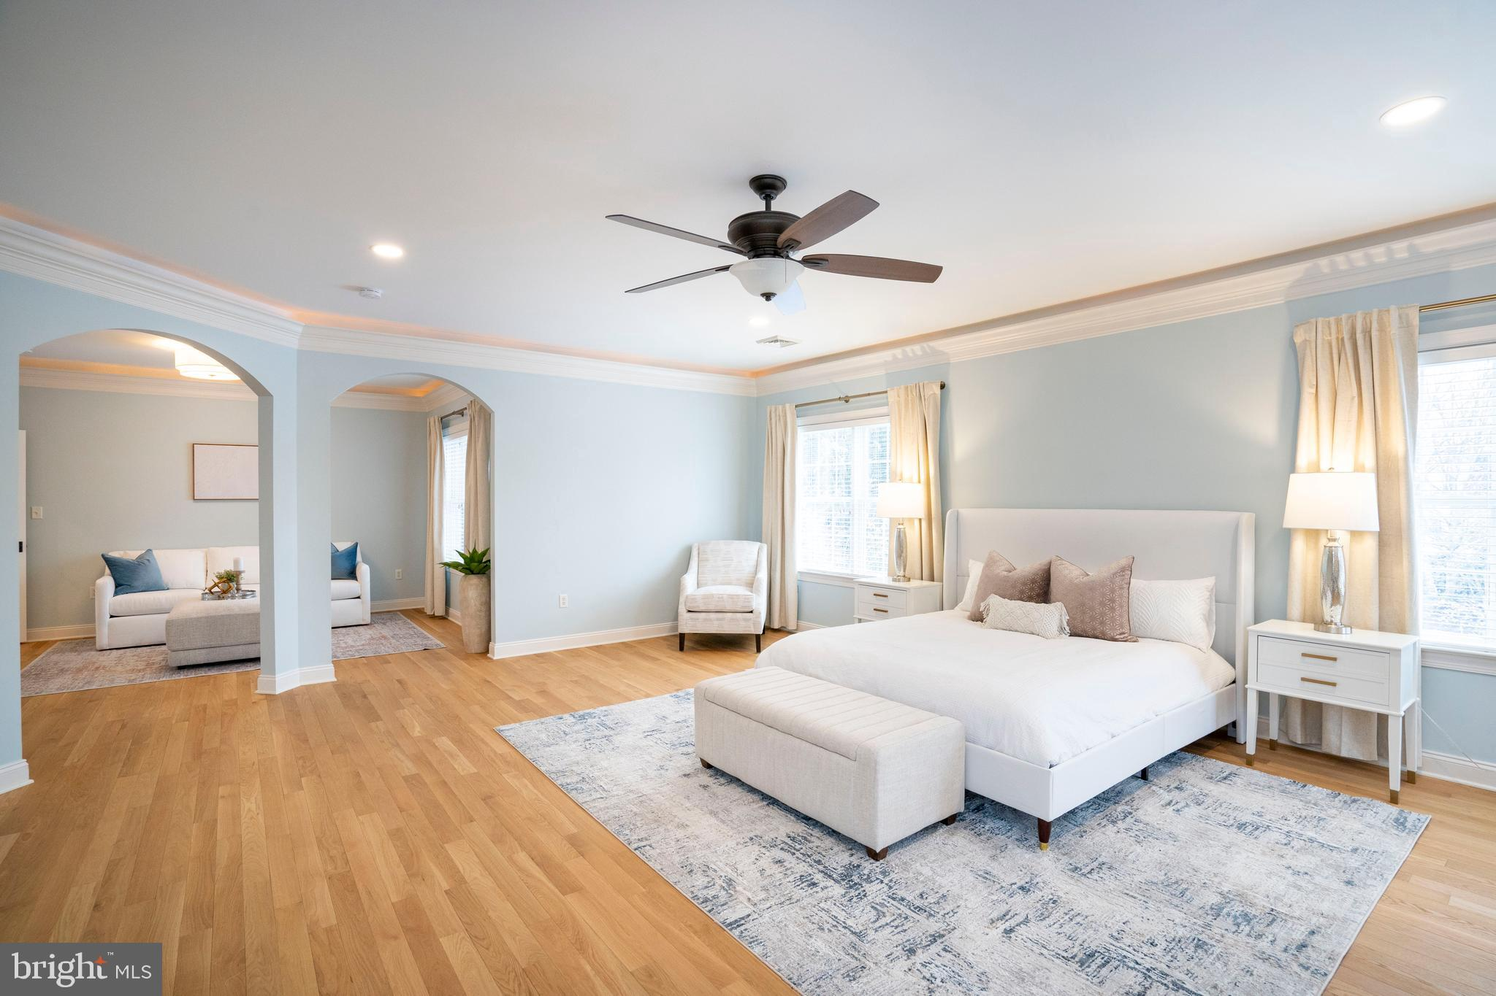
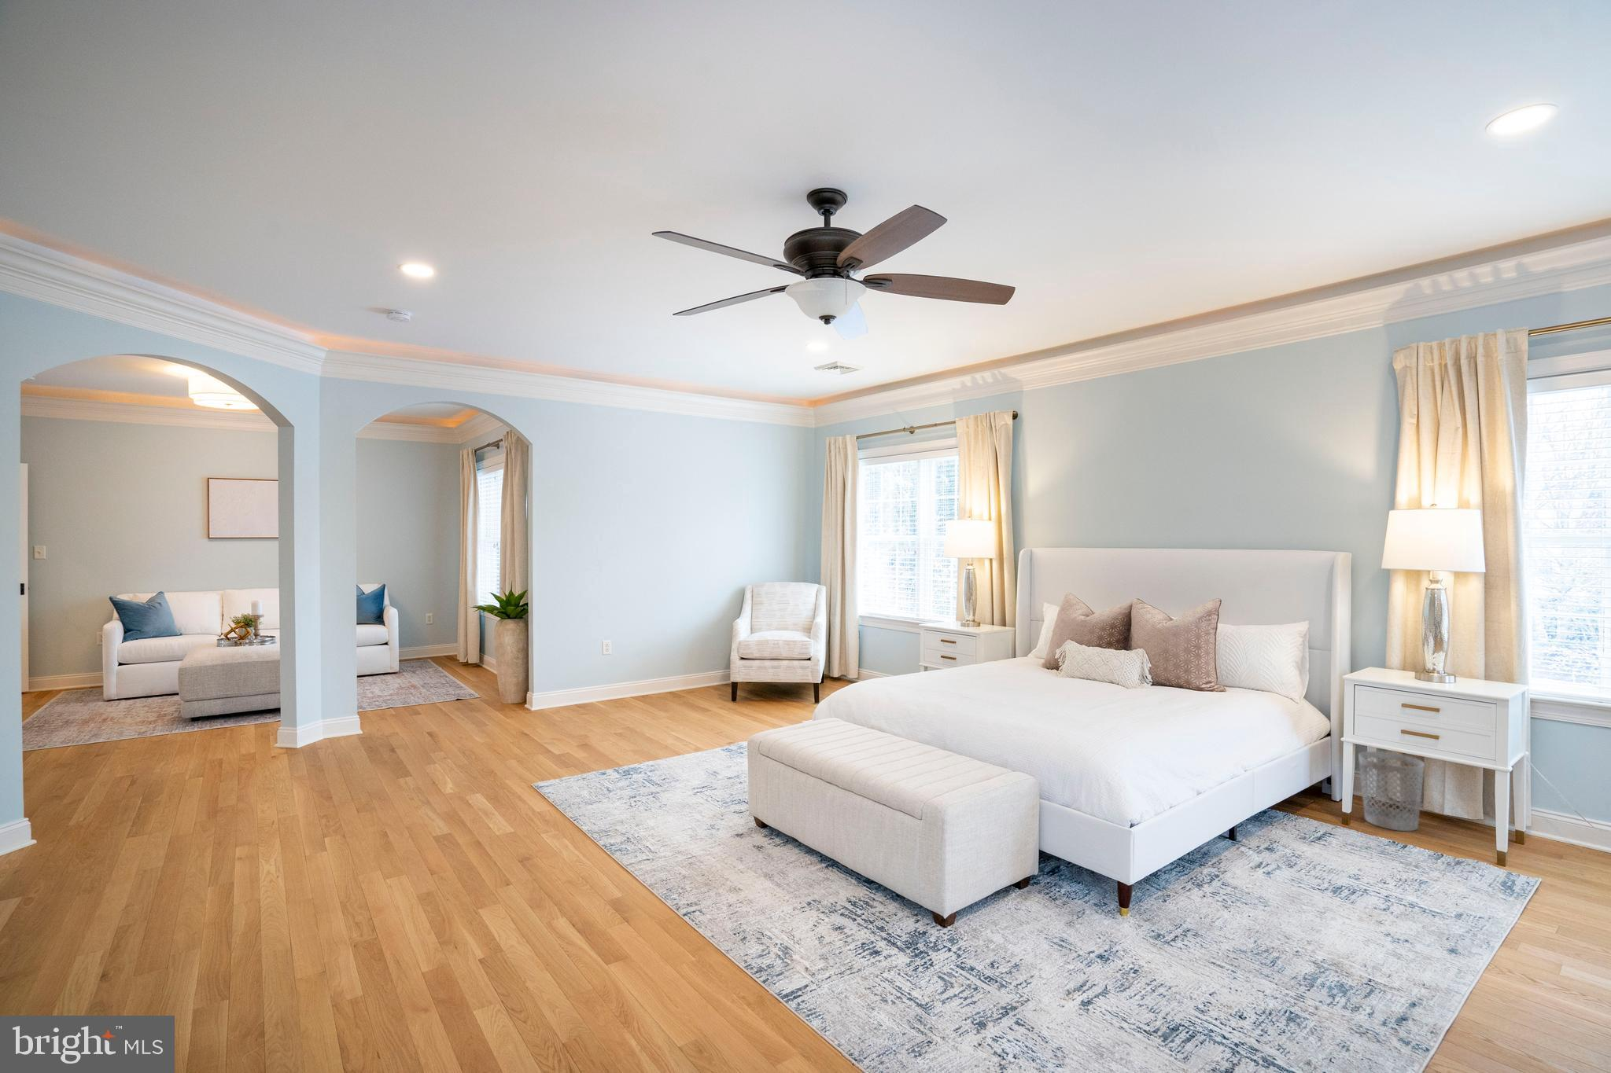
+ wastebasket [1358,751,1425,831]
